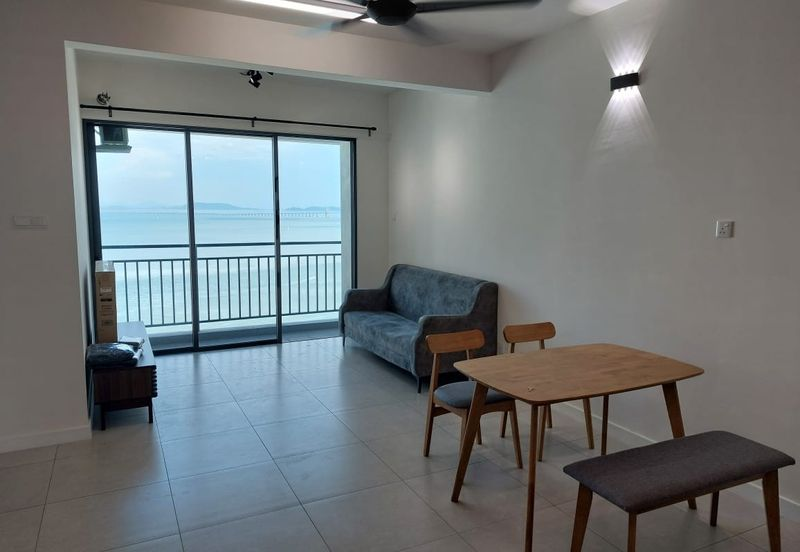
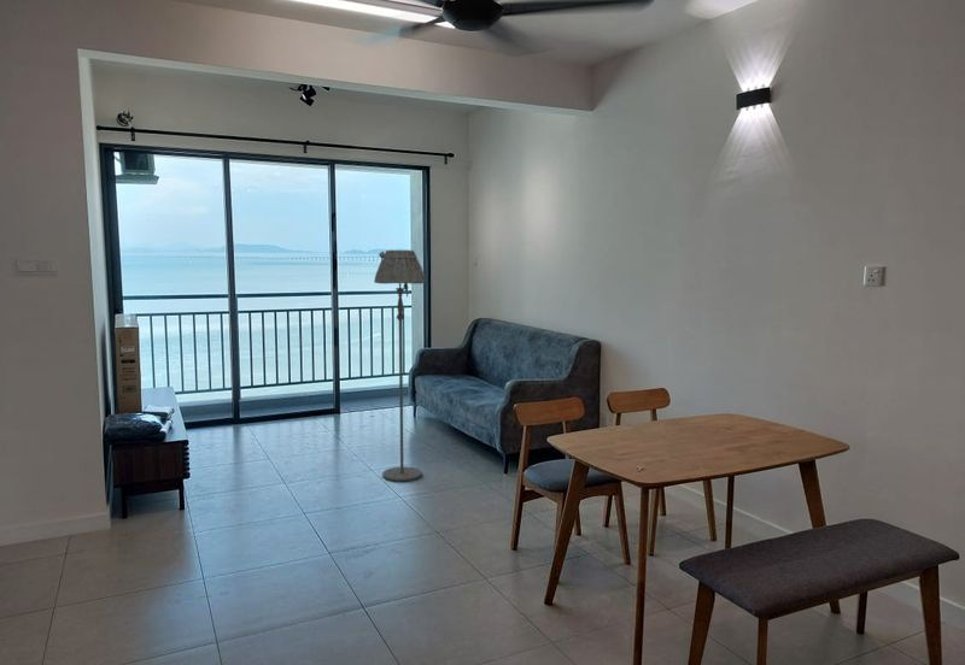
+ floor lamp [373,249,427,483]
